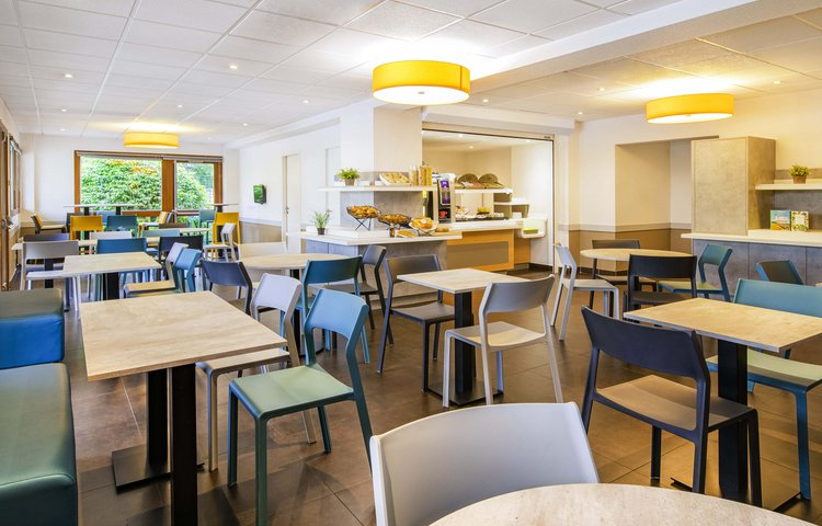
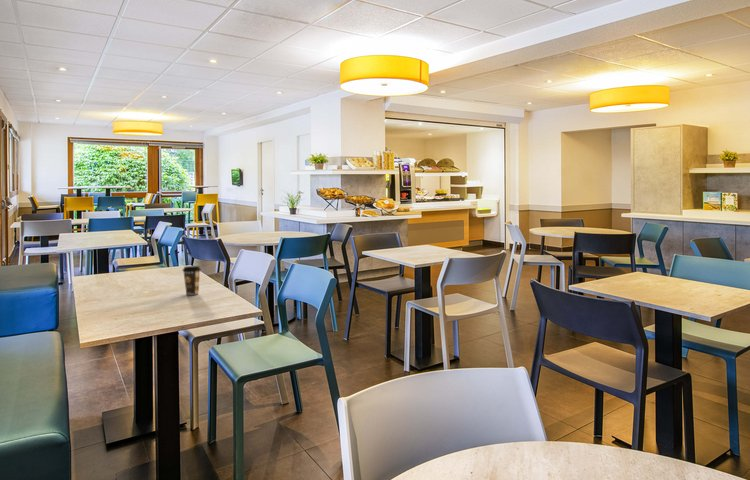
+ coffee cup [182,265,202,296]
